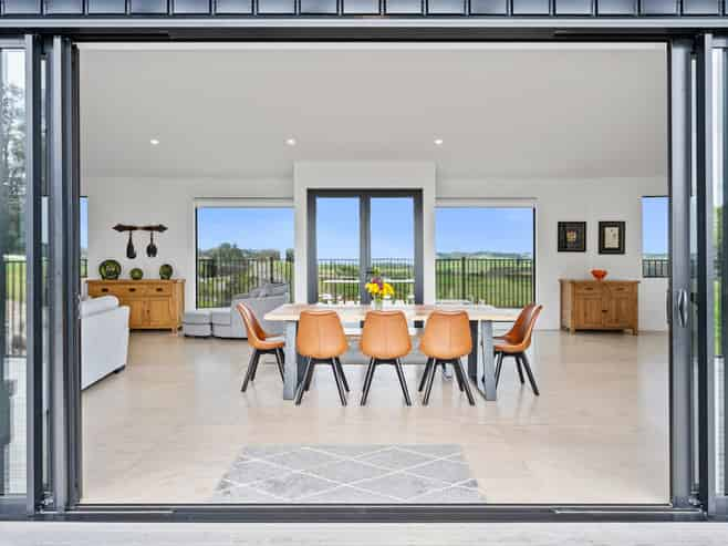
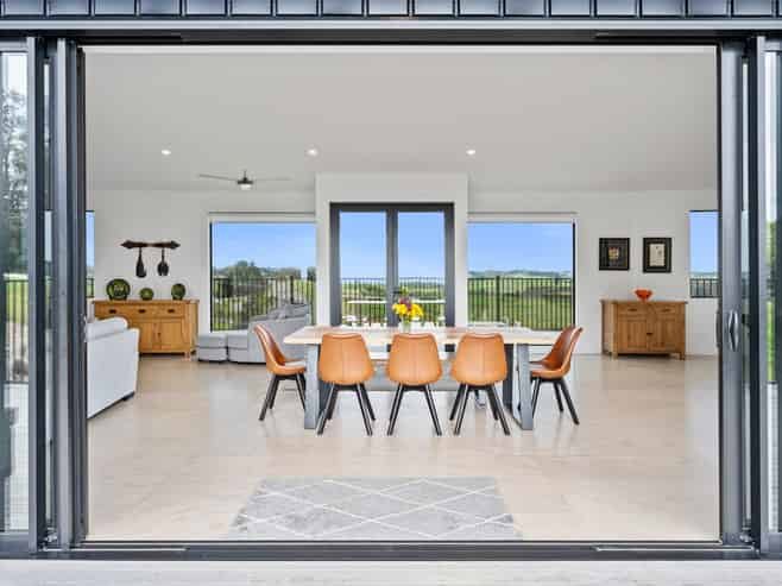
+ ceiling fan [197,169,291,191]
